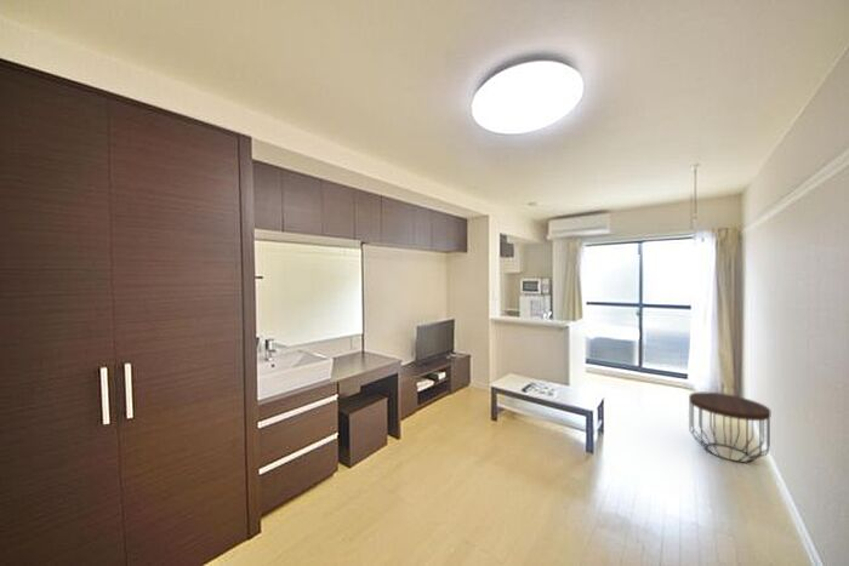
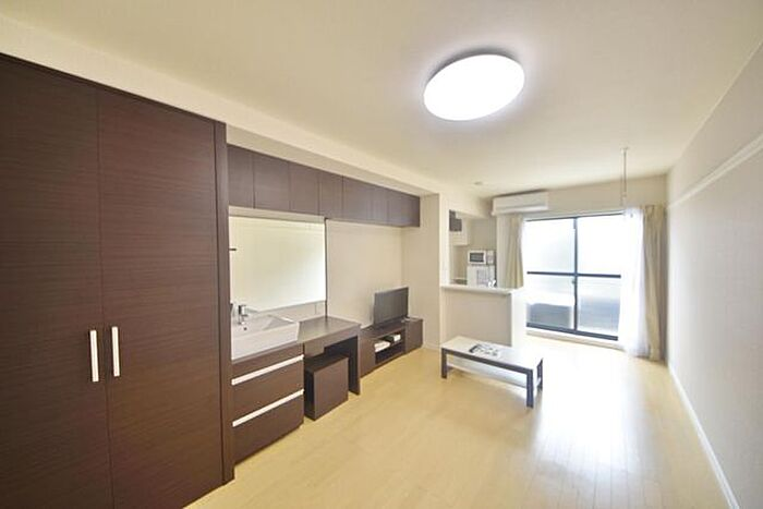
- side table [688,391,771,463]
